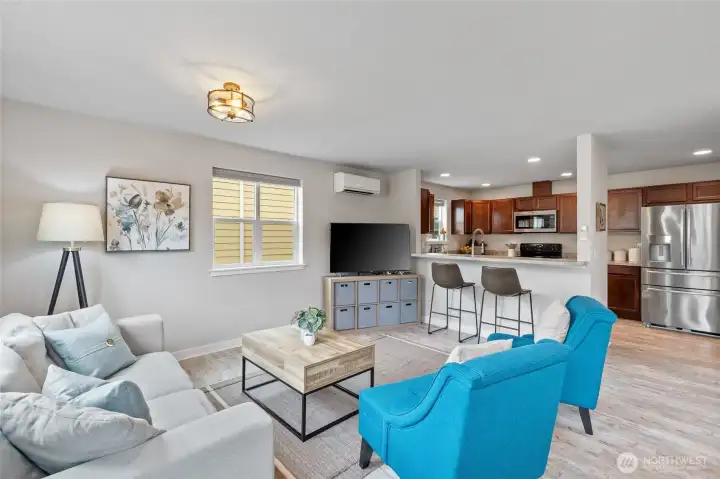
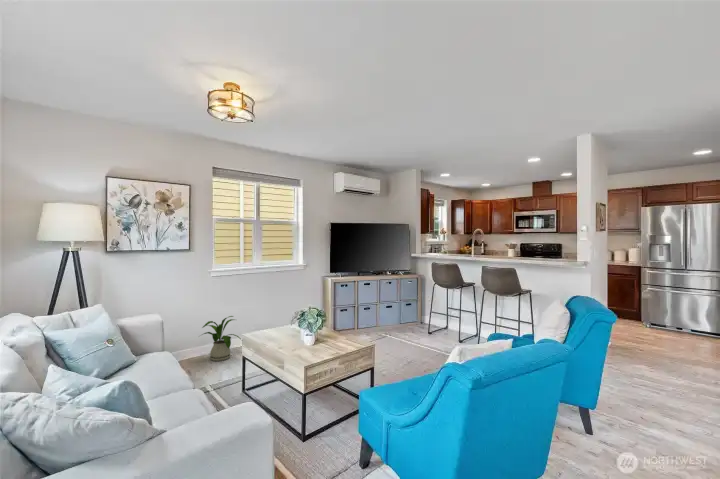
+ house plant [199,315,242,362]
